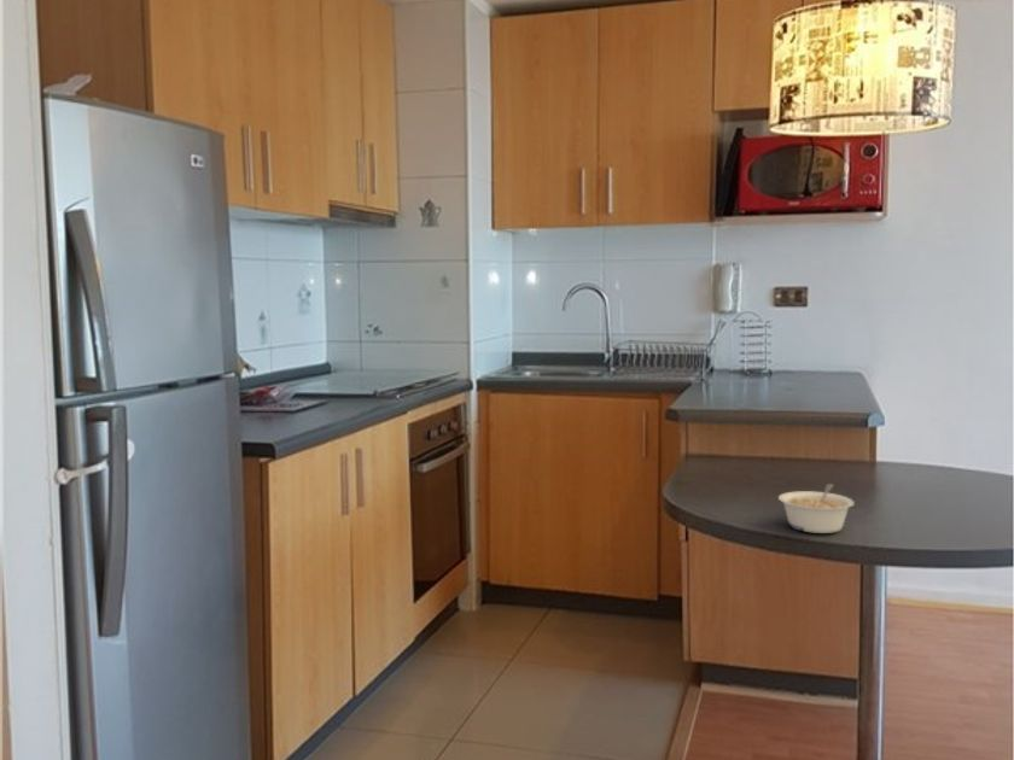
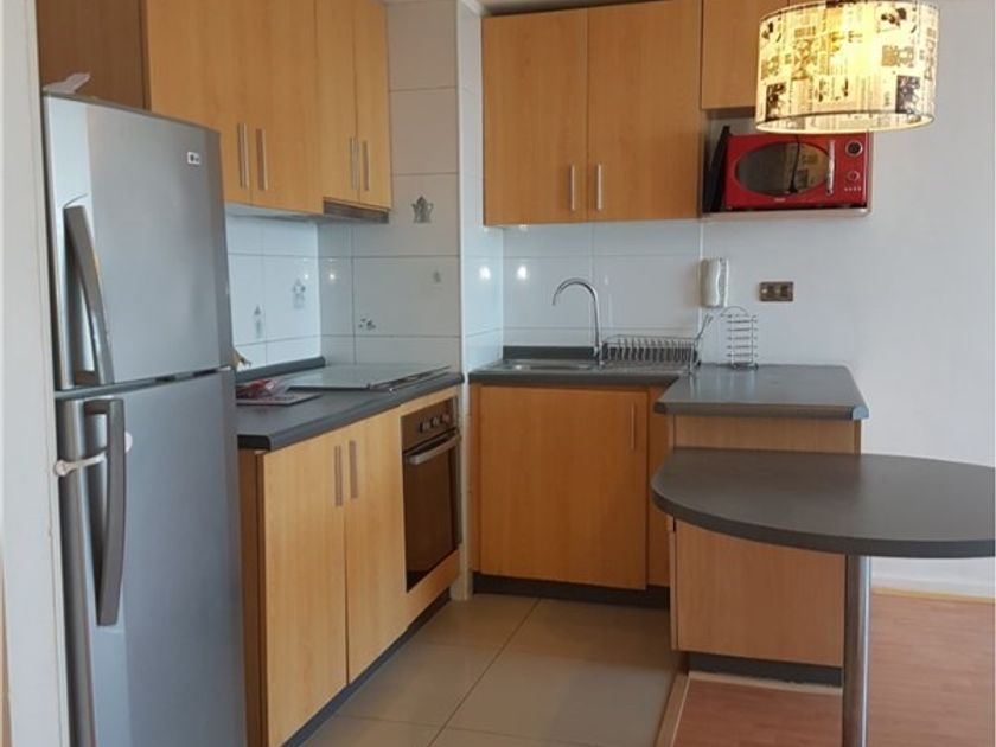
- legume [777,483,856,534]
